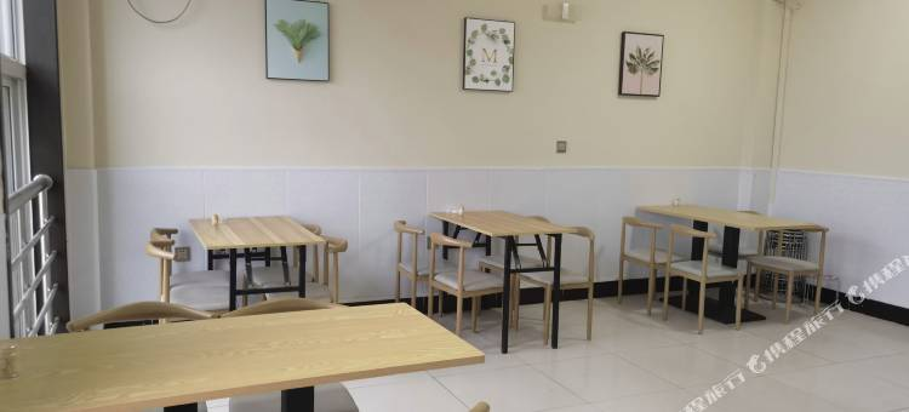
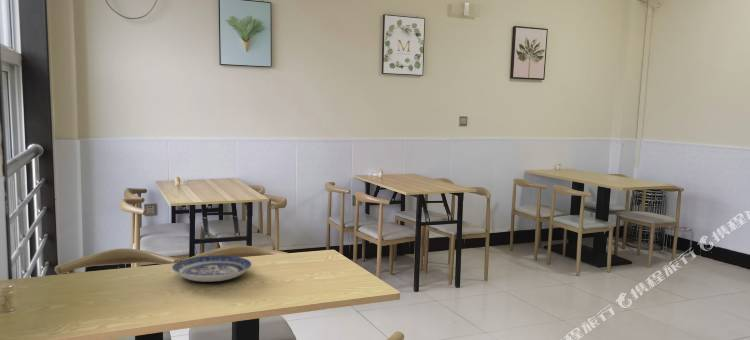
+ plate [171,254,253,283]
